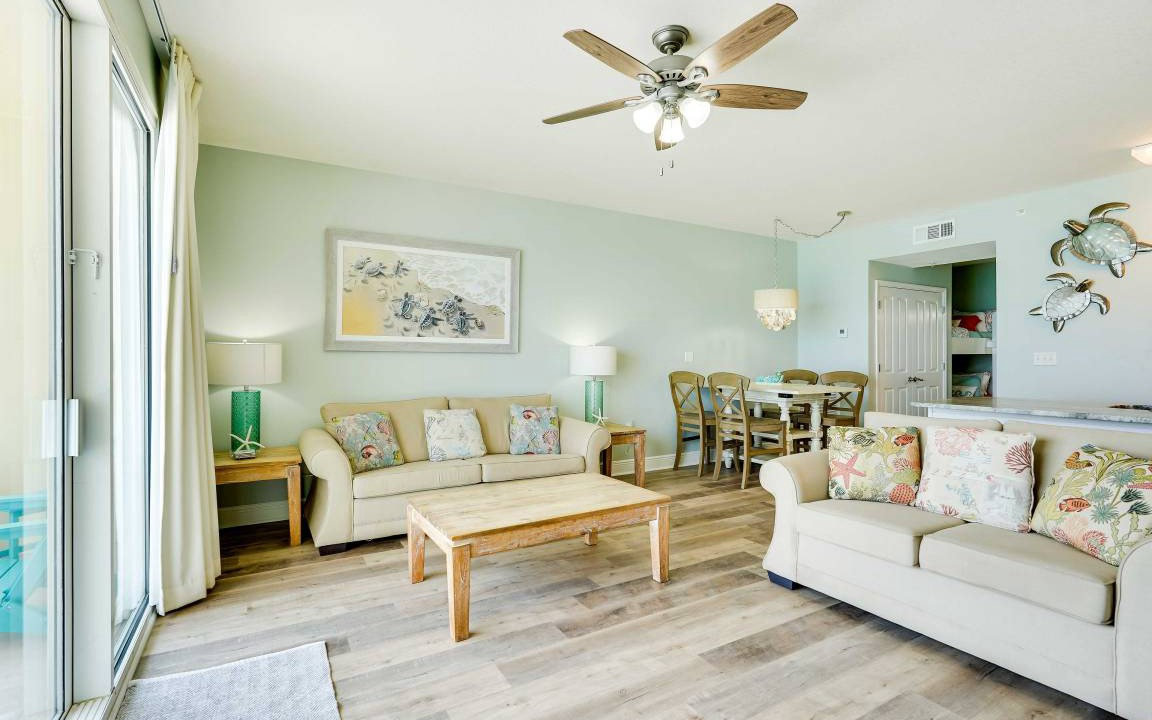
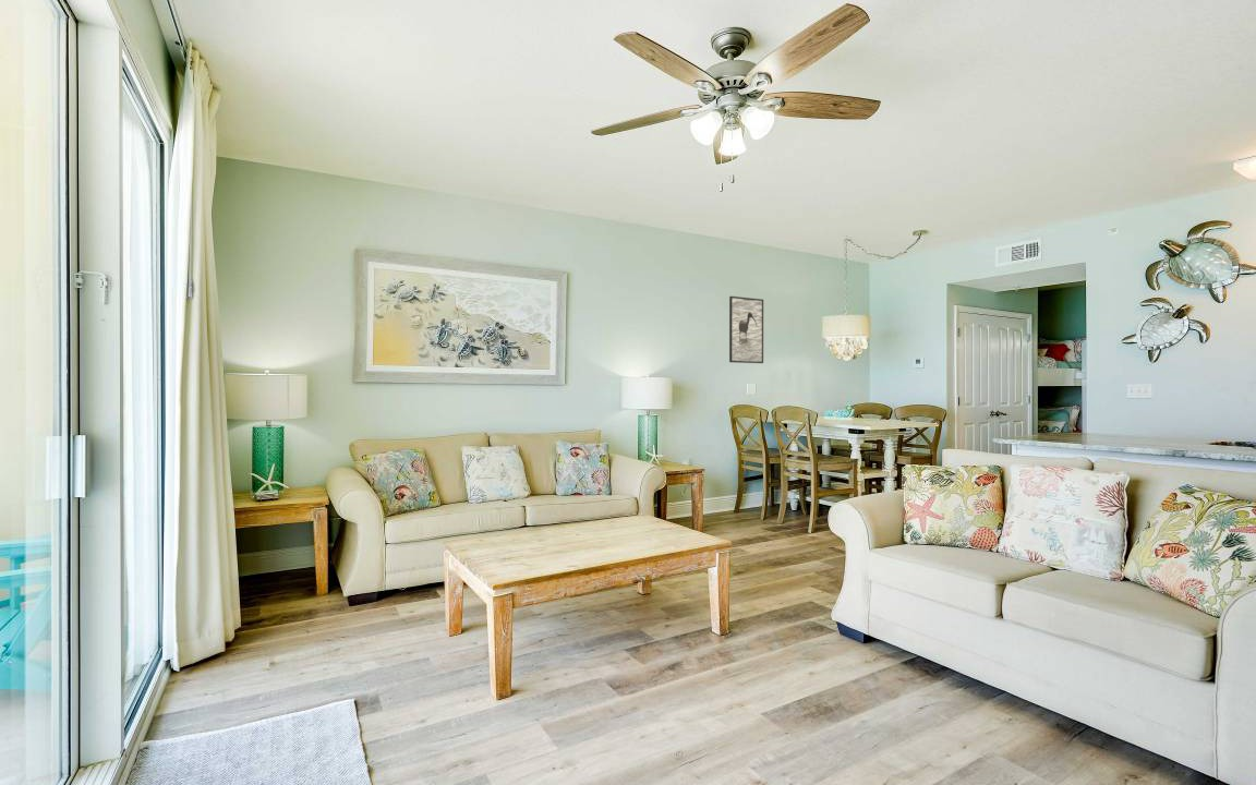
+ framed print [728,295,764,364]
